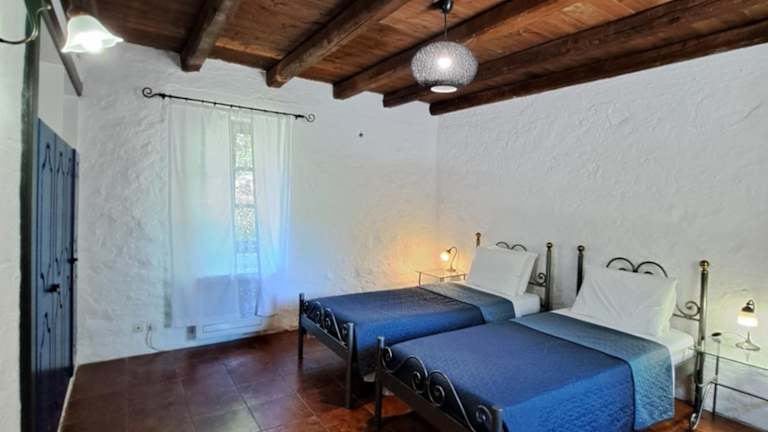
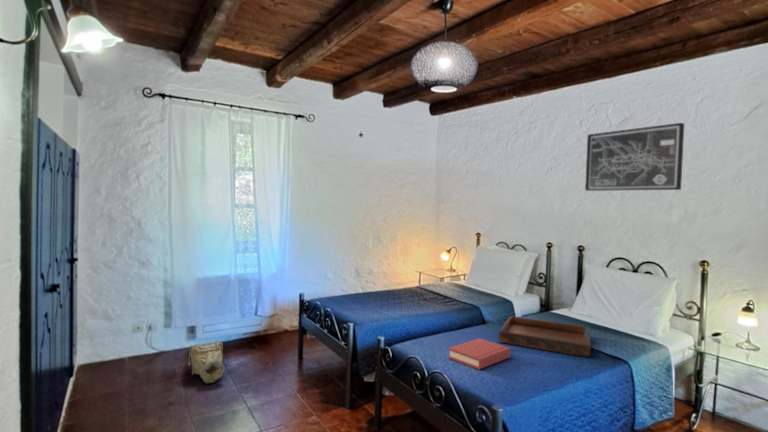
+ bag [187,340,225,384]
+ serving tray [498,315,592,358]
+ wall art [584,122,685,192]
+ hardback book [447,337,511,370]
